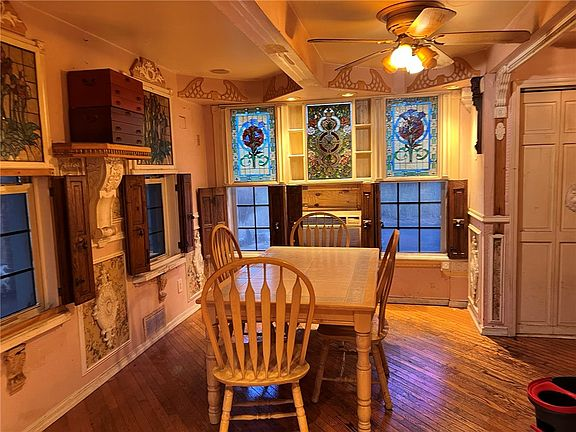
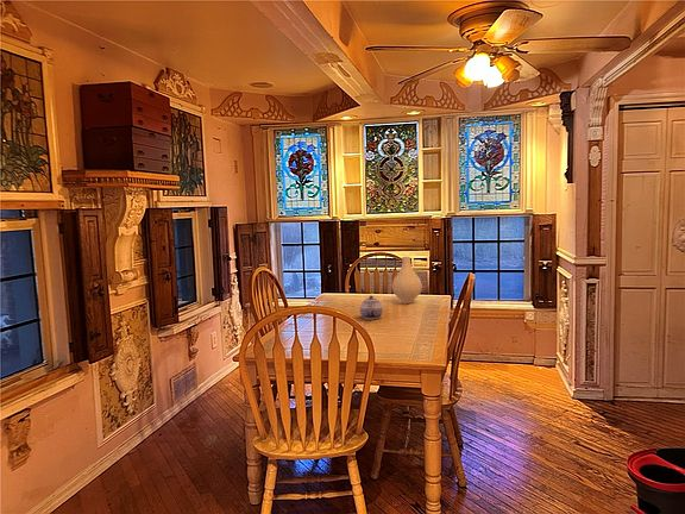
+ teapot [359,294,384,321]
+ vase [390,256,423,305]
